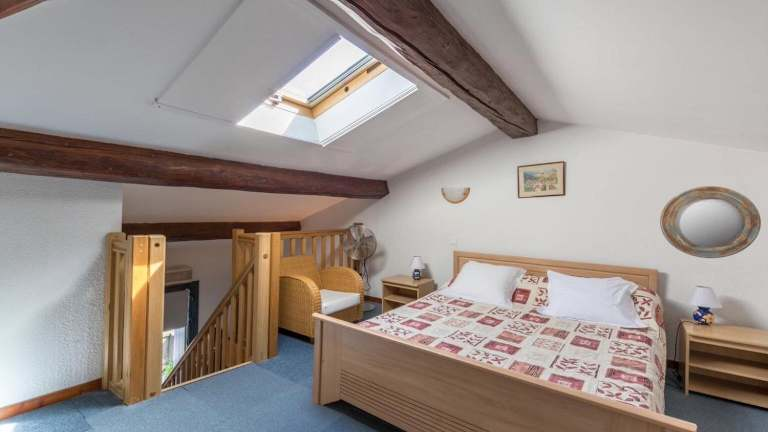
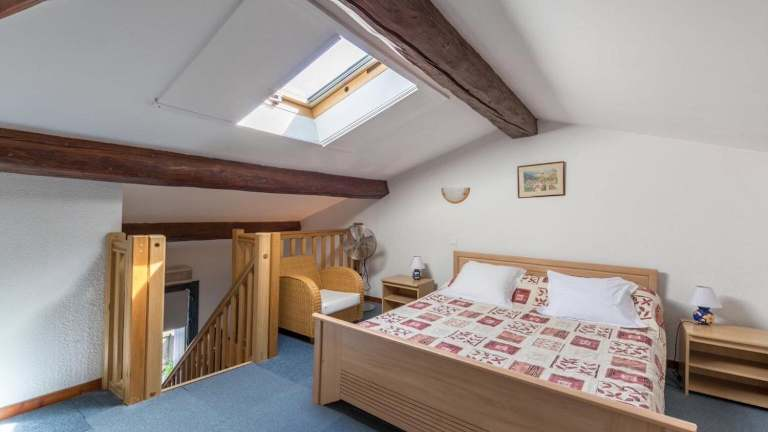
- home mirror [659,185,762,259]
